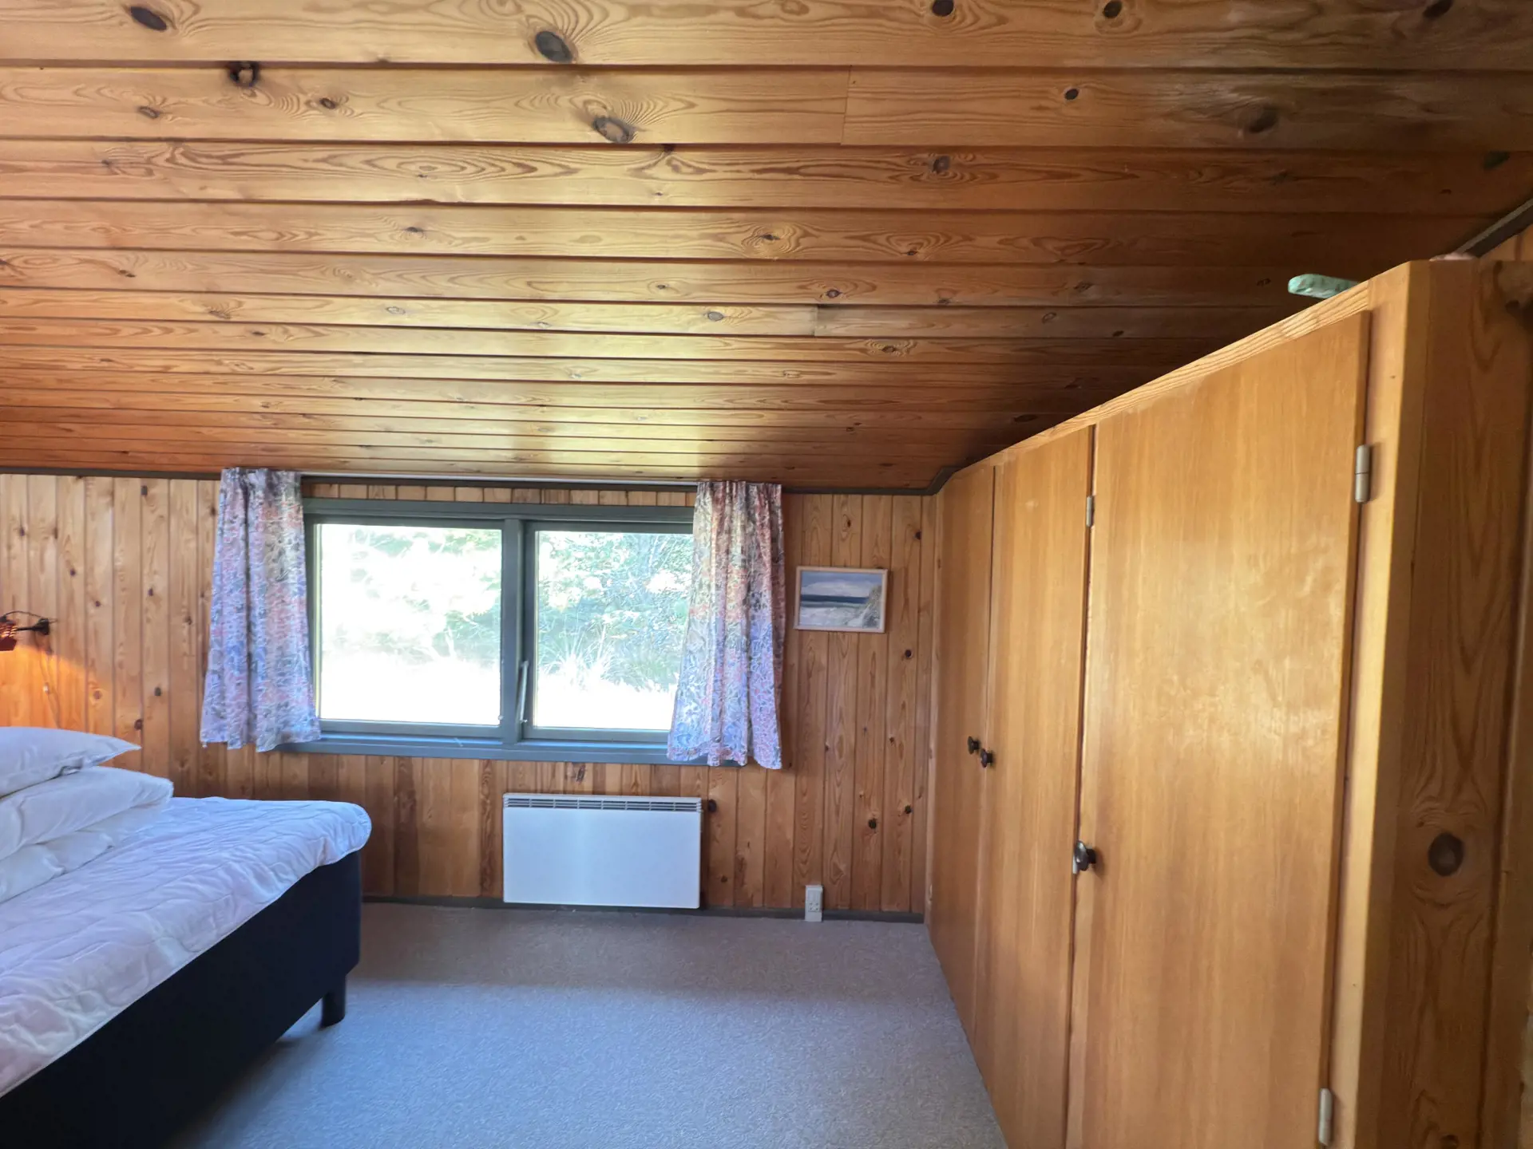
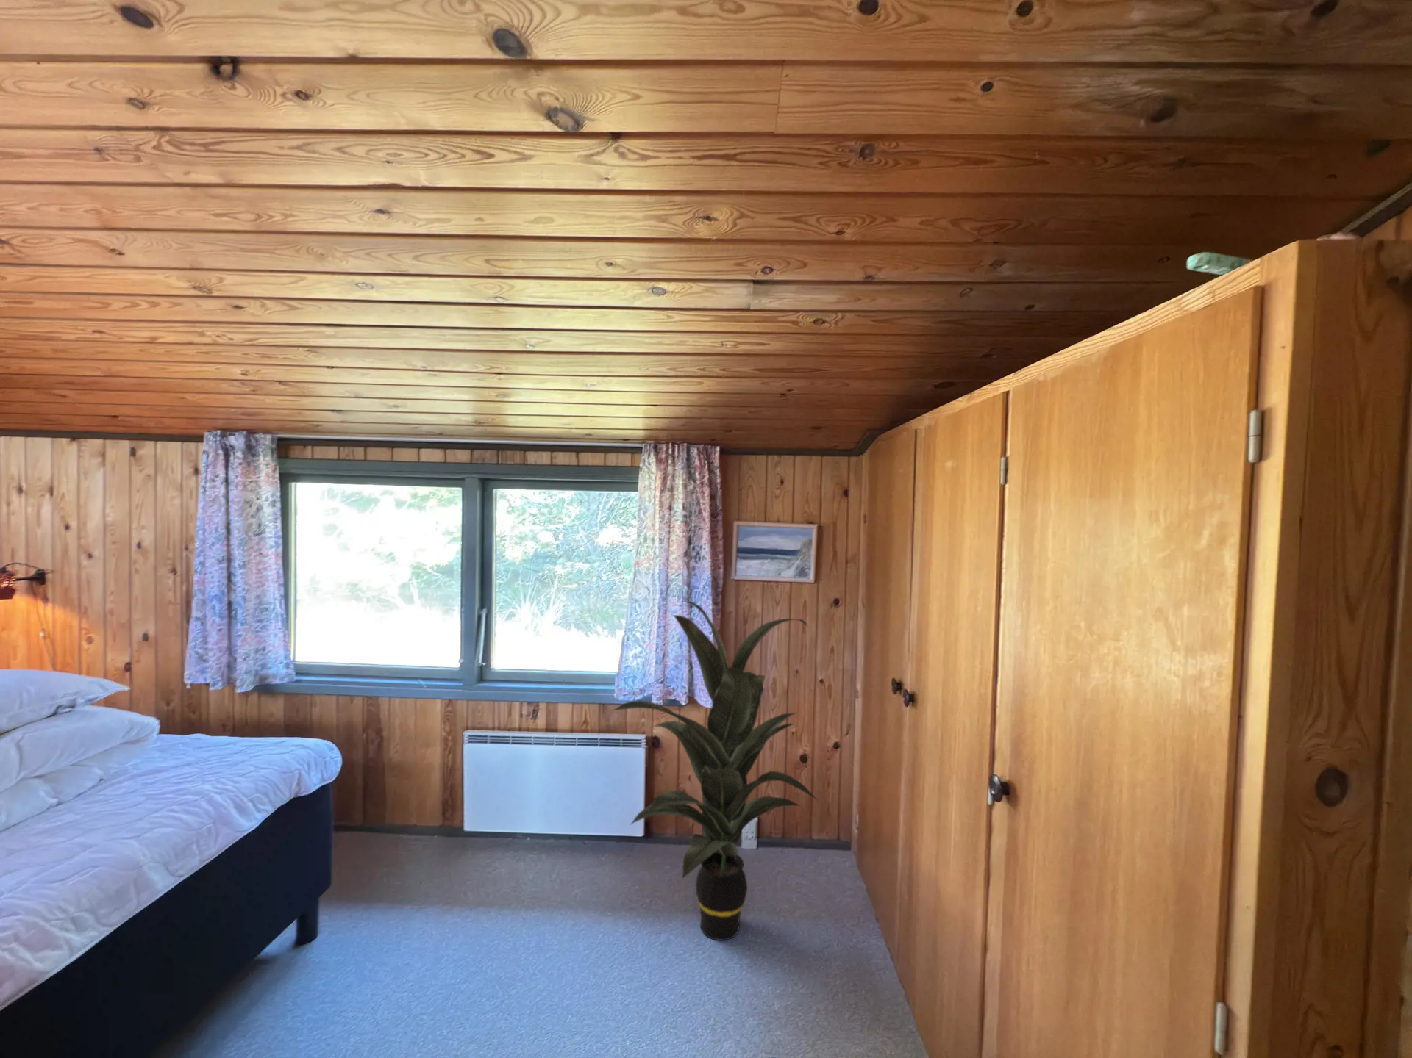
+ indoor plant [611,600,819,941]
